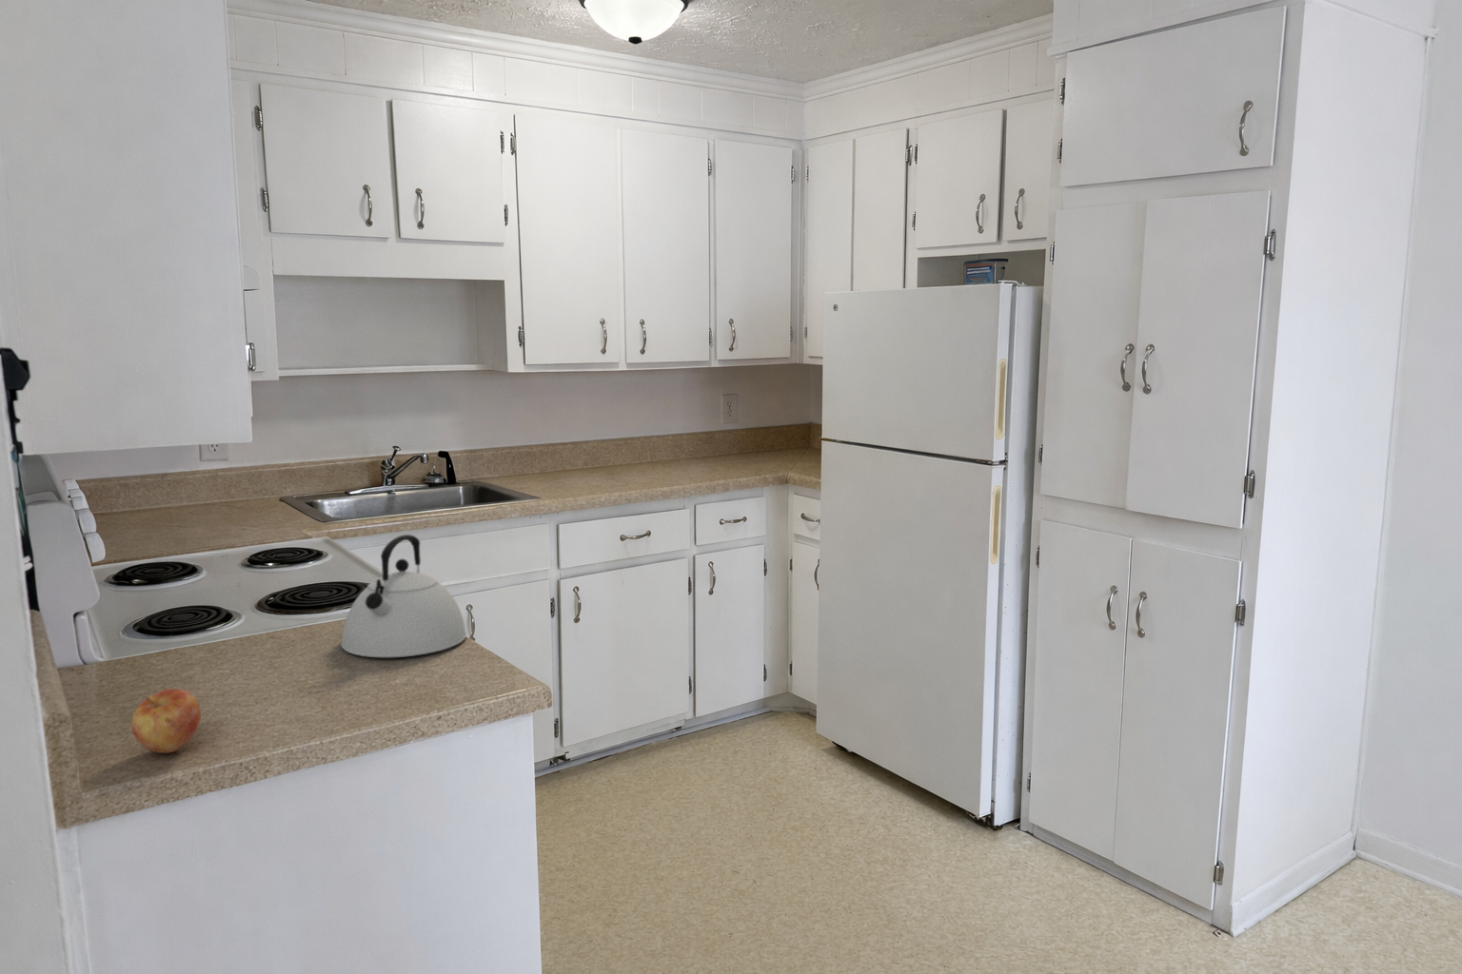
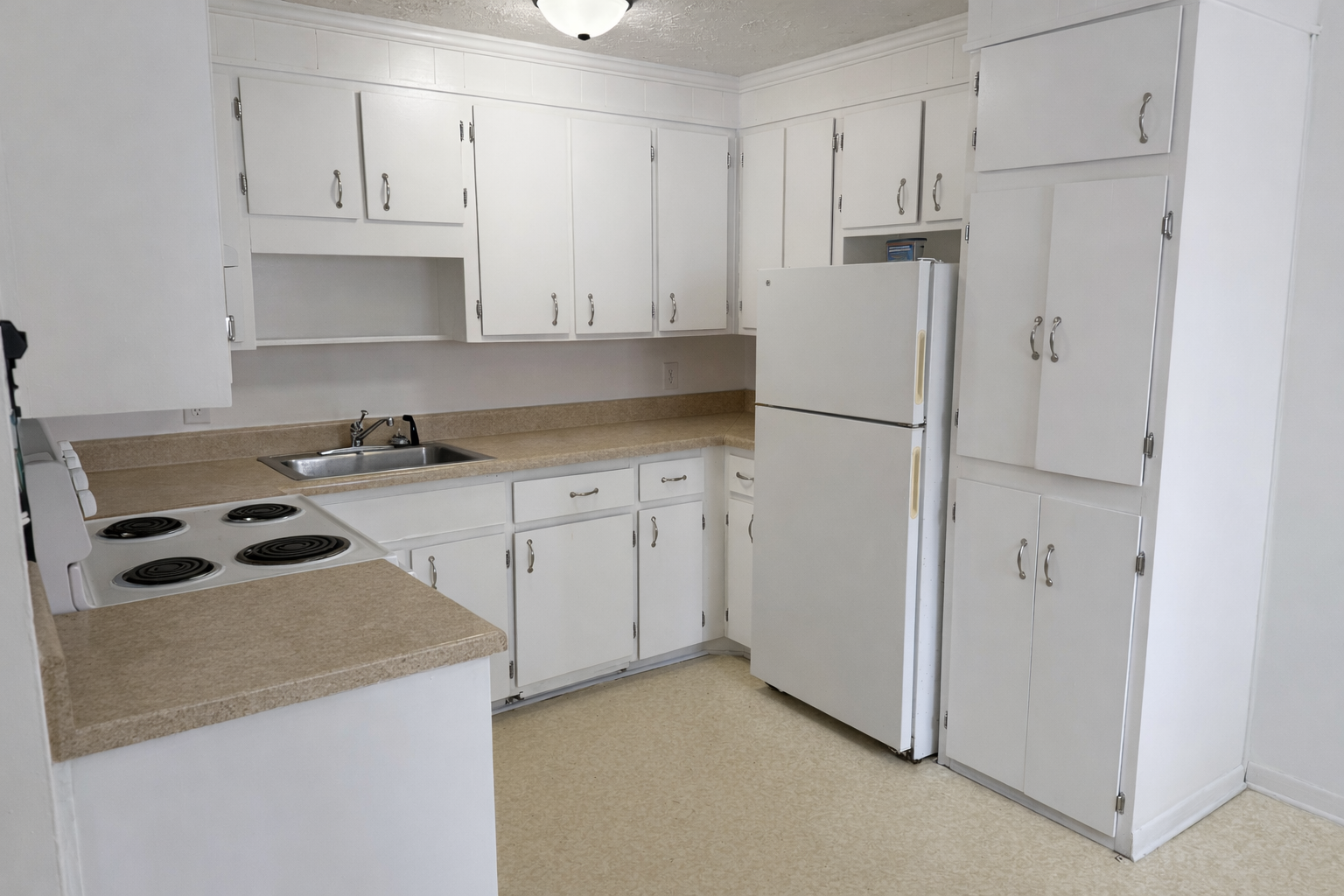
- kettle [340,534,468,659]
- apple [132,688,202,754]
